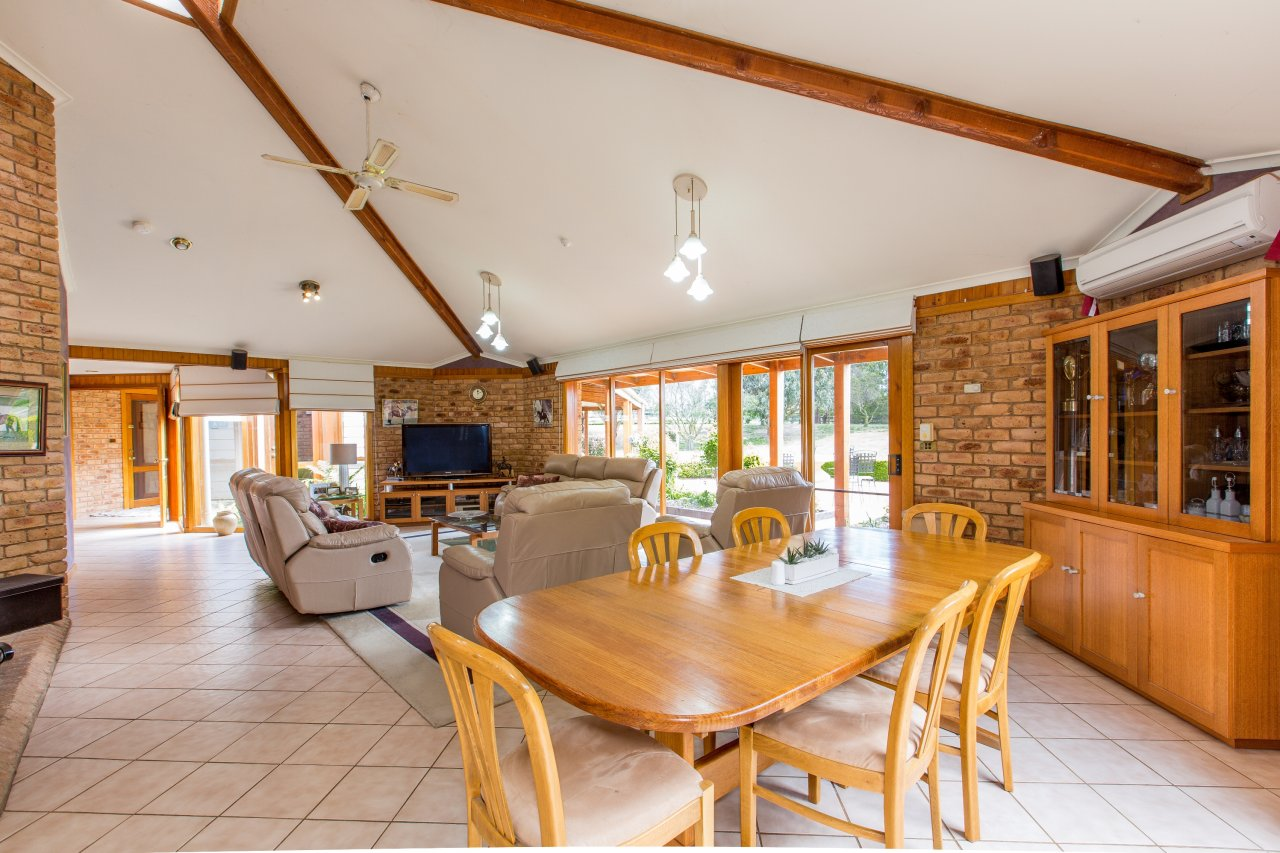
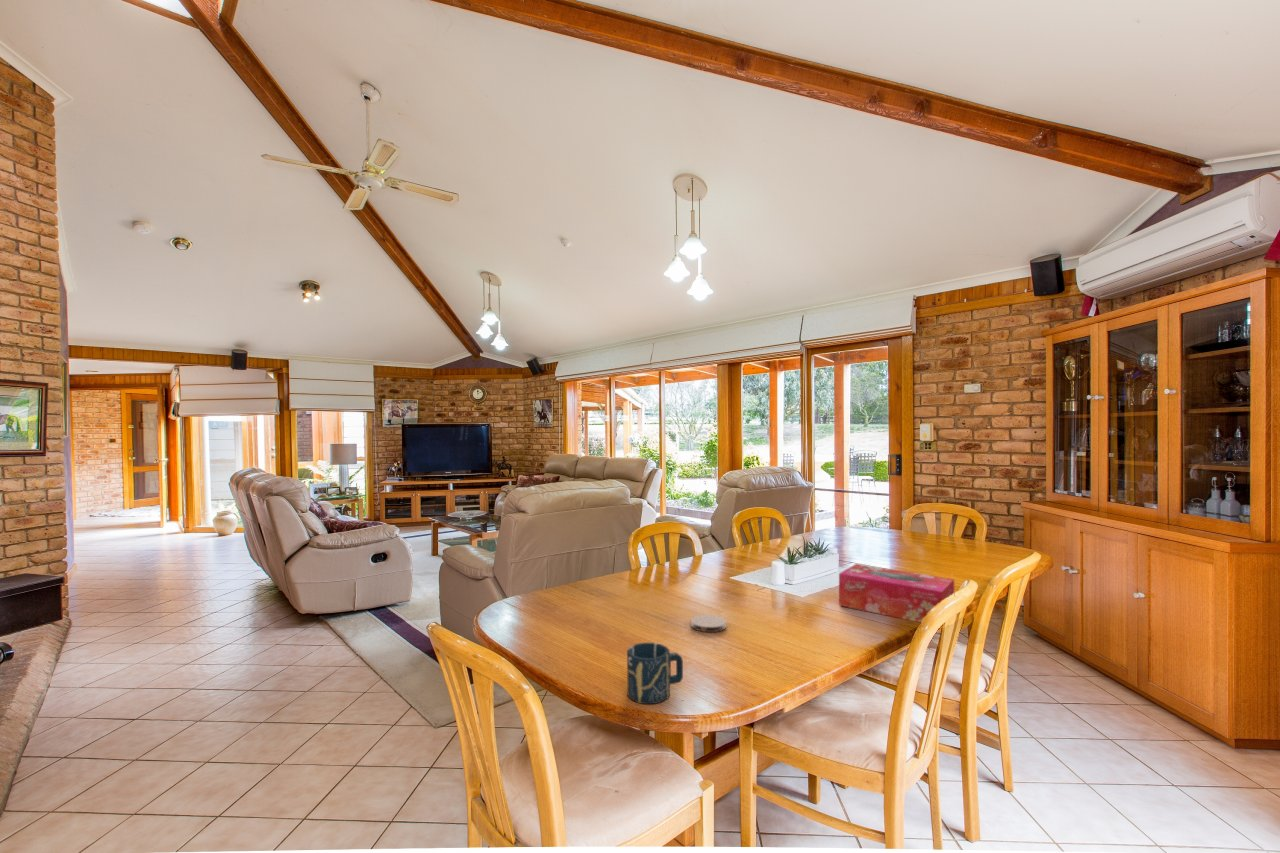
+ coaster [690,614,727,633]
+ cup [626,642,684,705]
+ tissue box [838,563,955,623]
